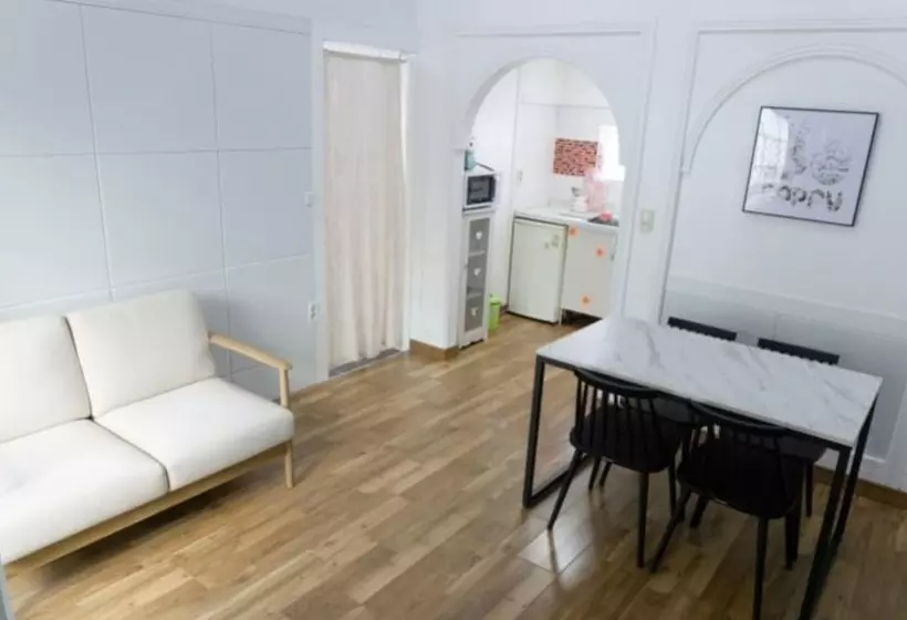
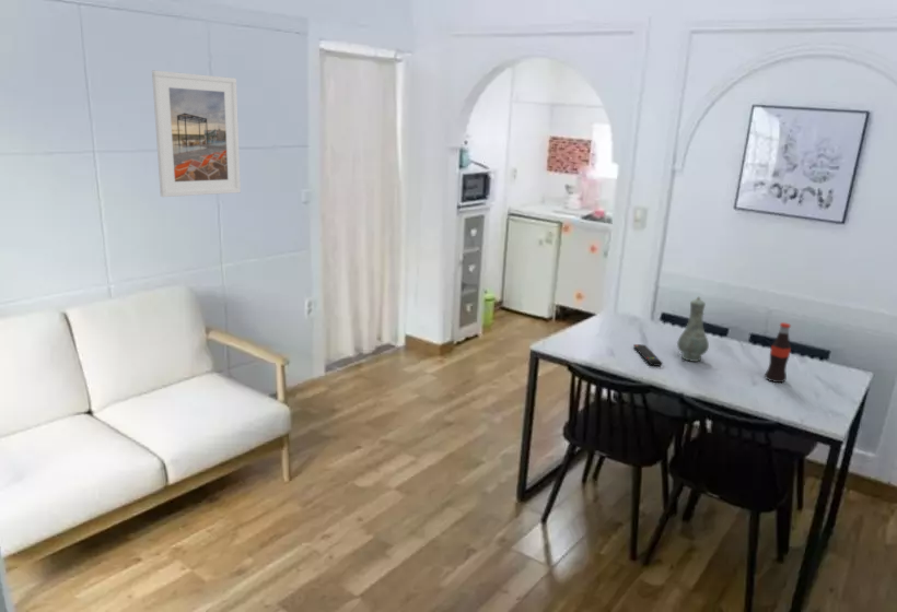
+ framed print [151,70,242,198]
+ bottle [764,321,792,384]
+ remote control [632,343,664,367]
+ vase [676,296,710,363]
